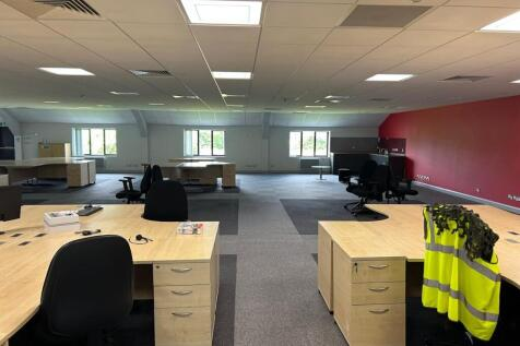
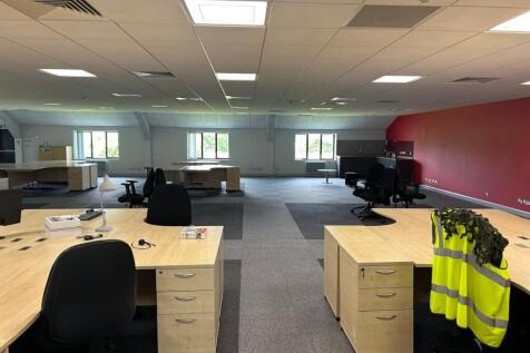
+ desk lamp [95,173,118,233]
